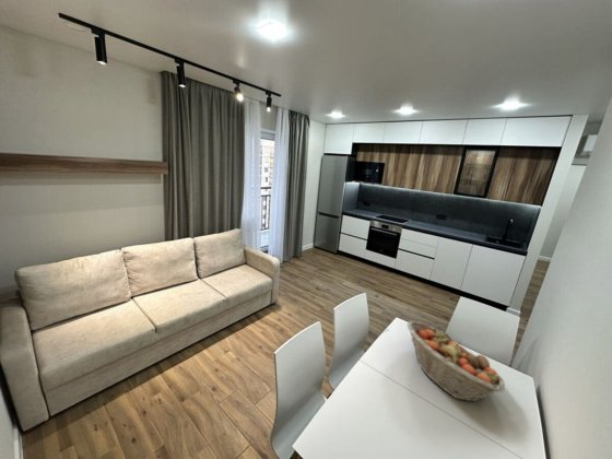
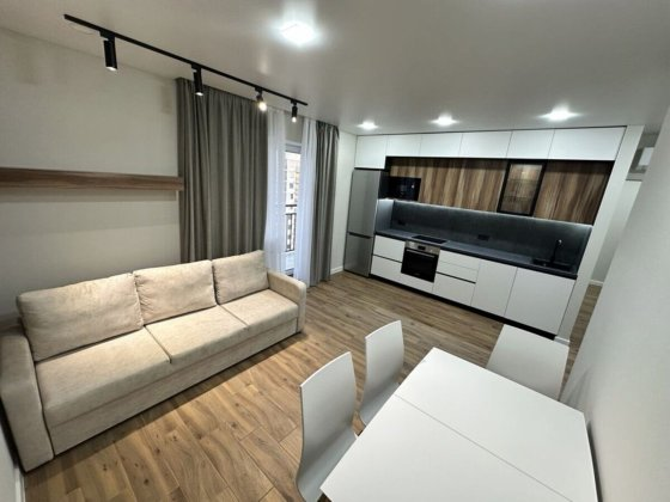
- fruit basket [405,320,506,402]
